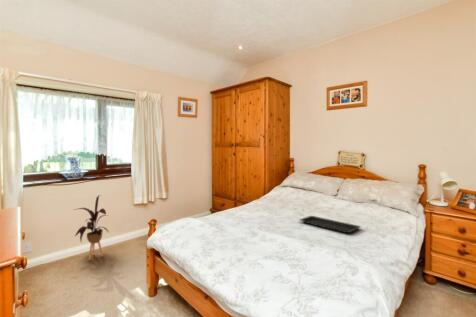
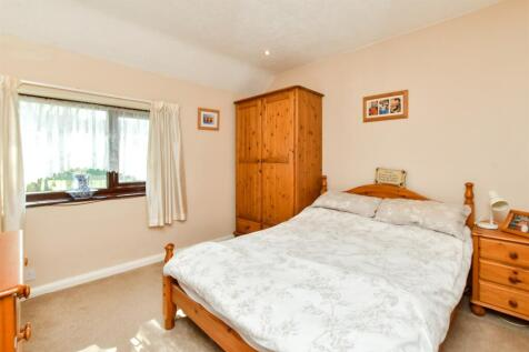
- serving tray [298,215,362,234]
- house plant [73,194,110,261]
